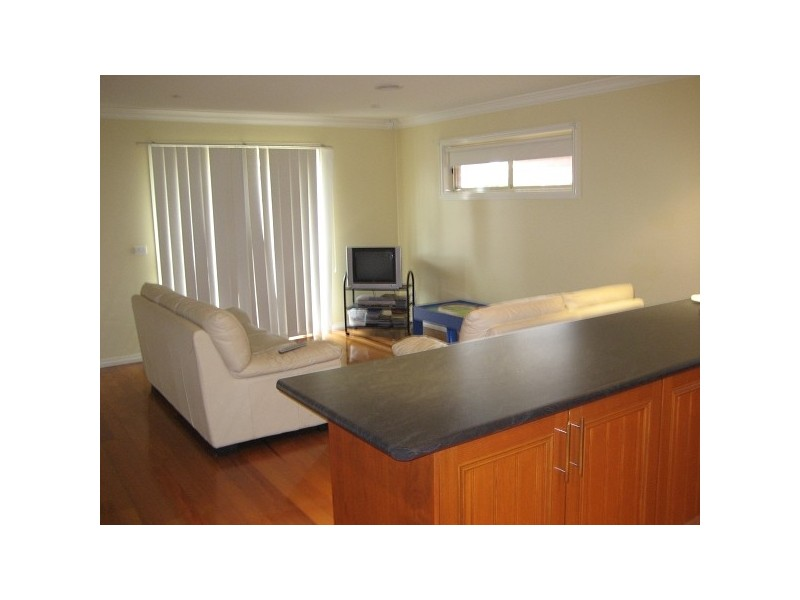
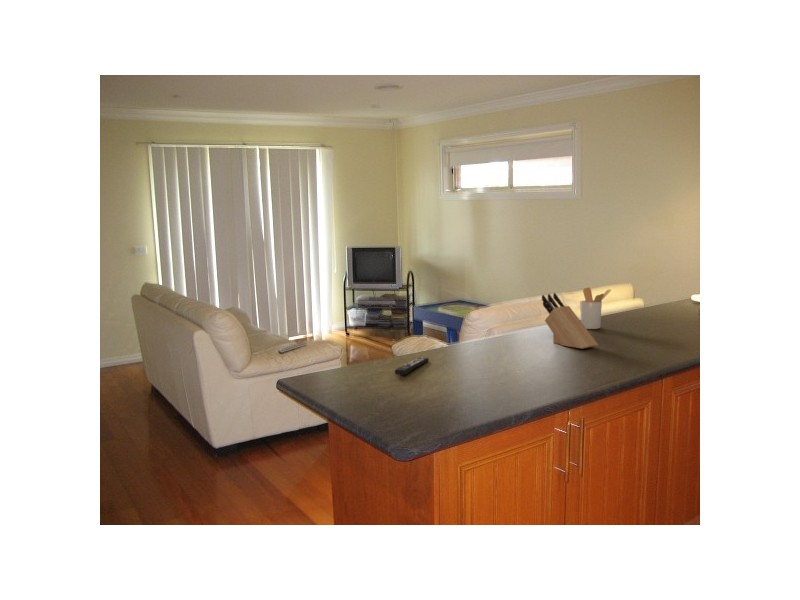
+ knife block [541,292,599,350]
+ utensil holder [579,286,612,330]
+ remote control [394,356,430,376]
